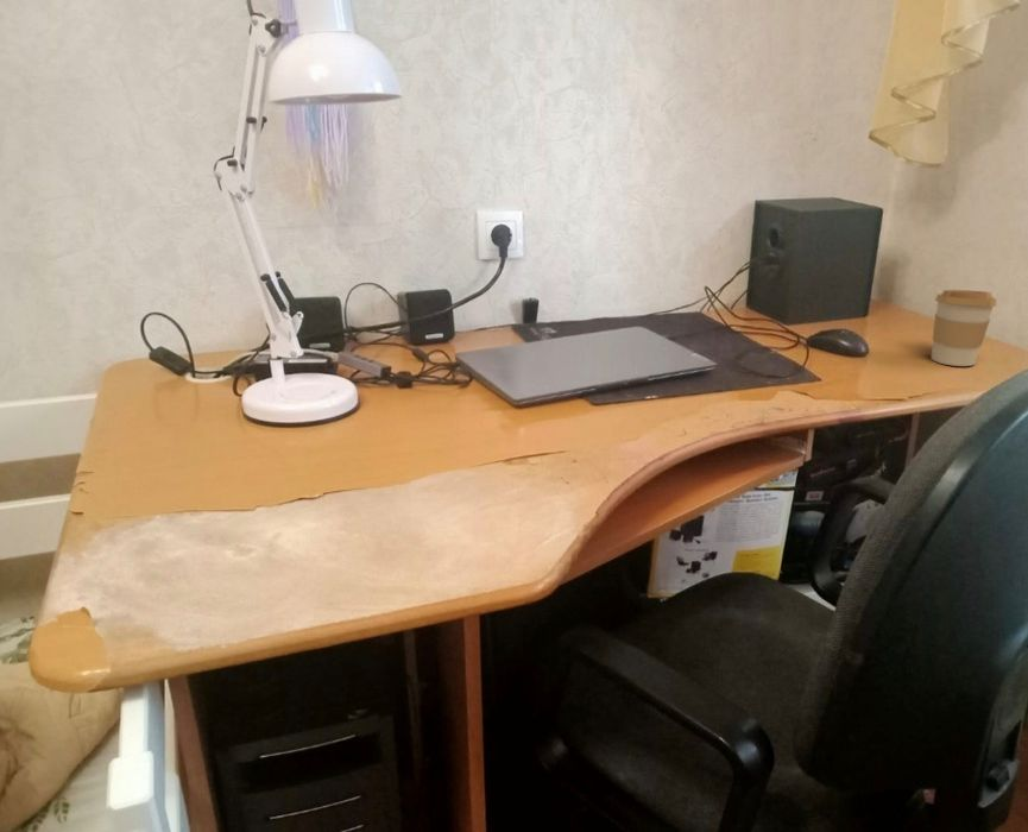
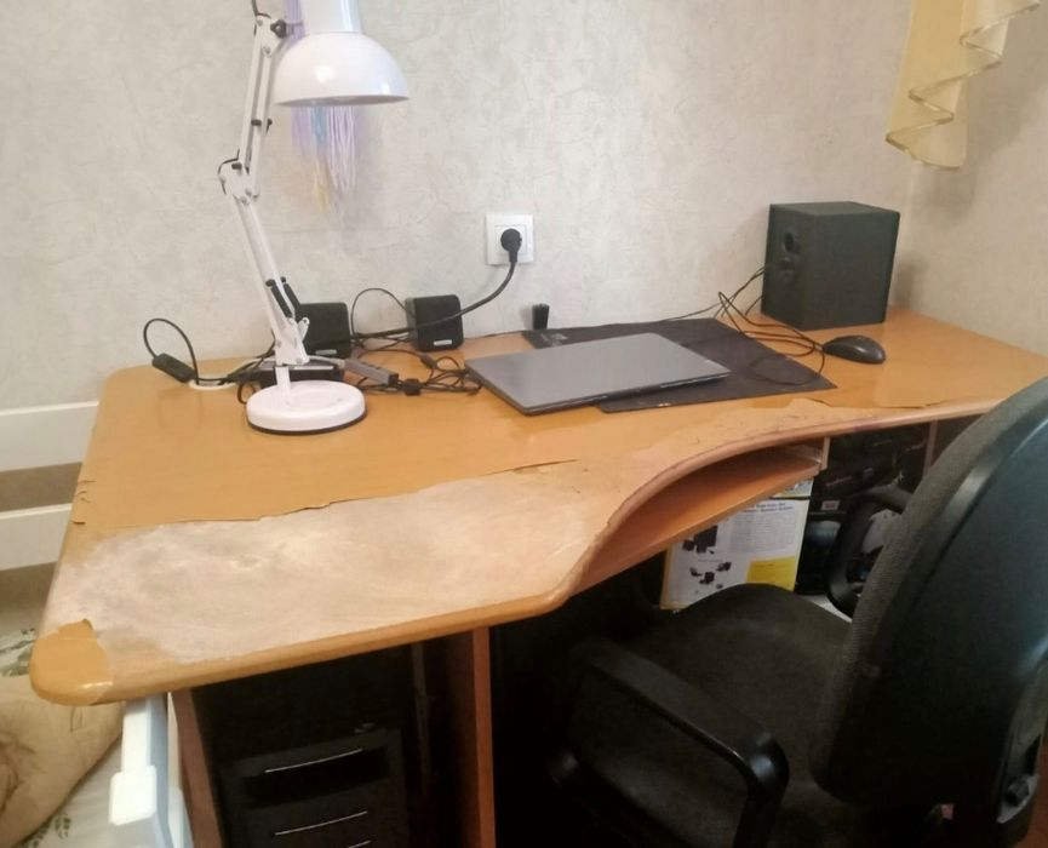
- coffee cup [931,289,997,367]
